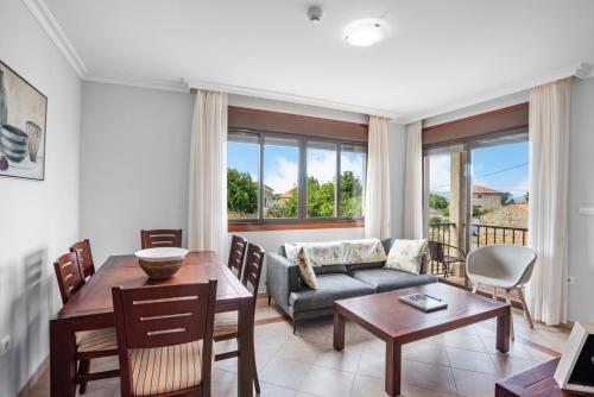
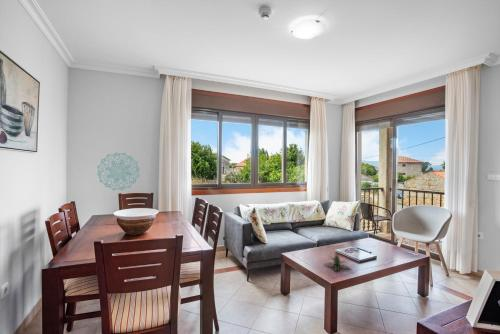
+ wall decoration [96,152,141,191]
+ plant [324,253,353,272]
